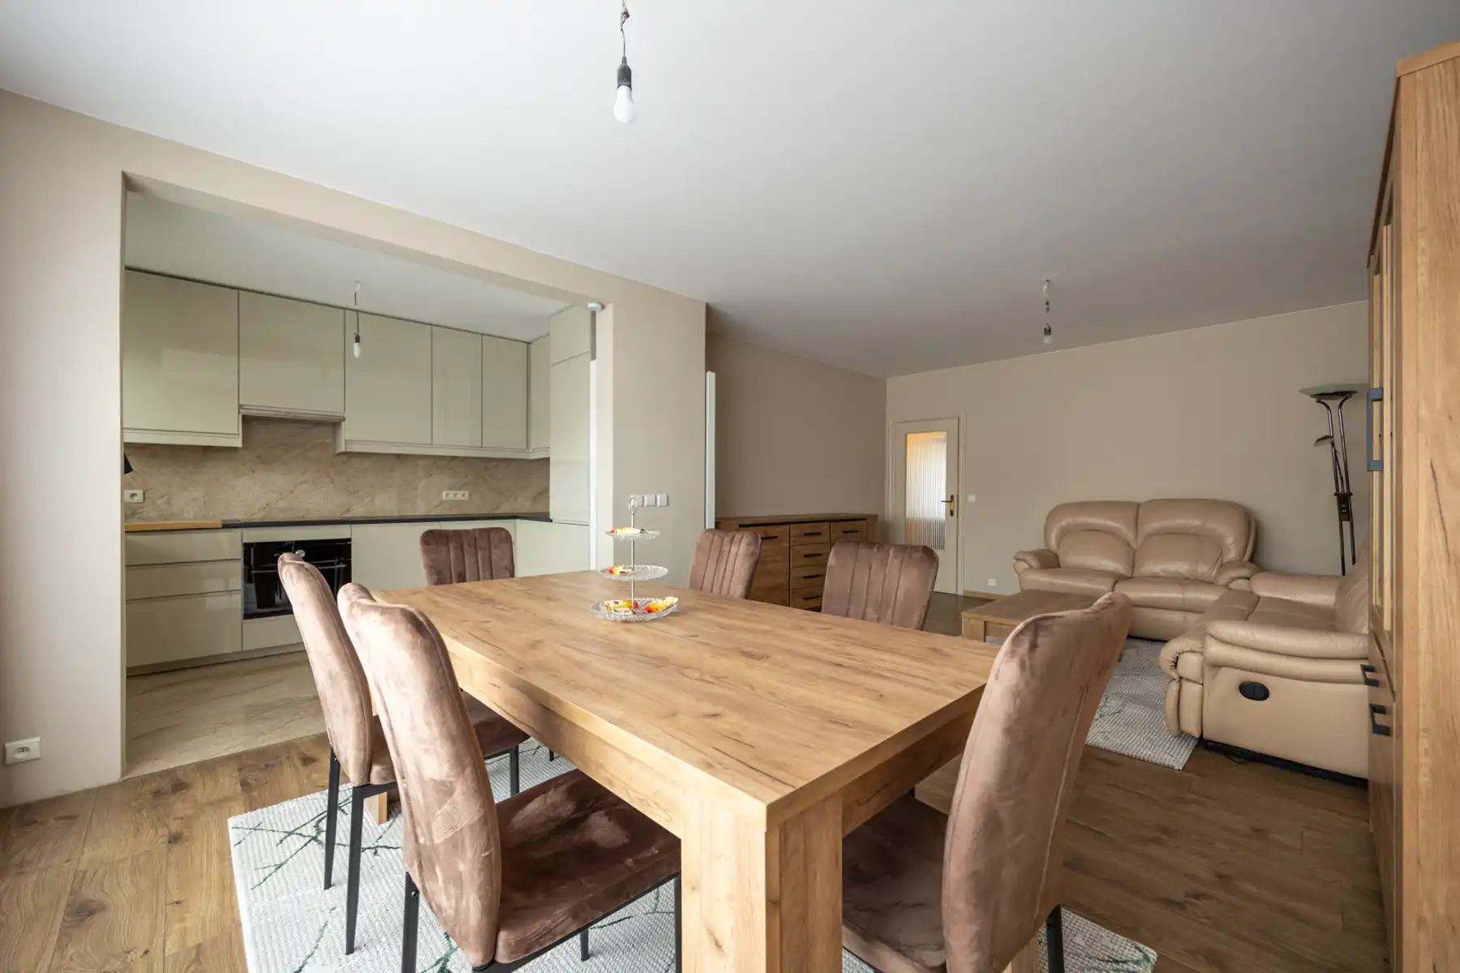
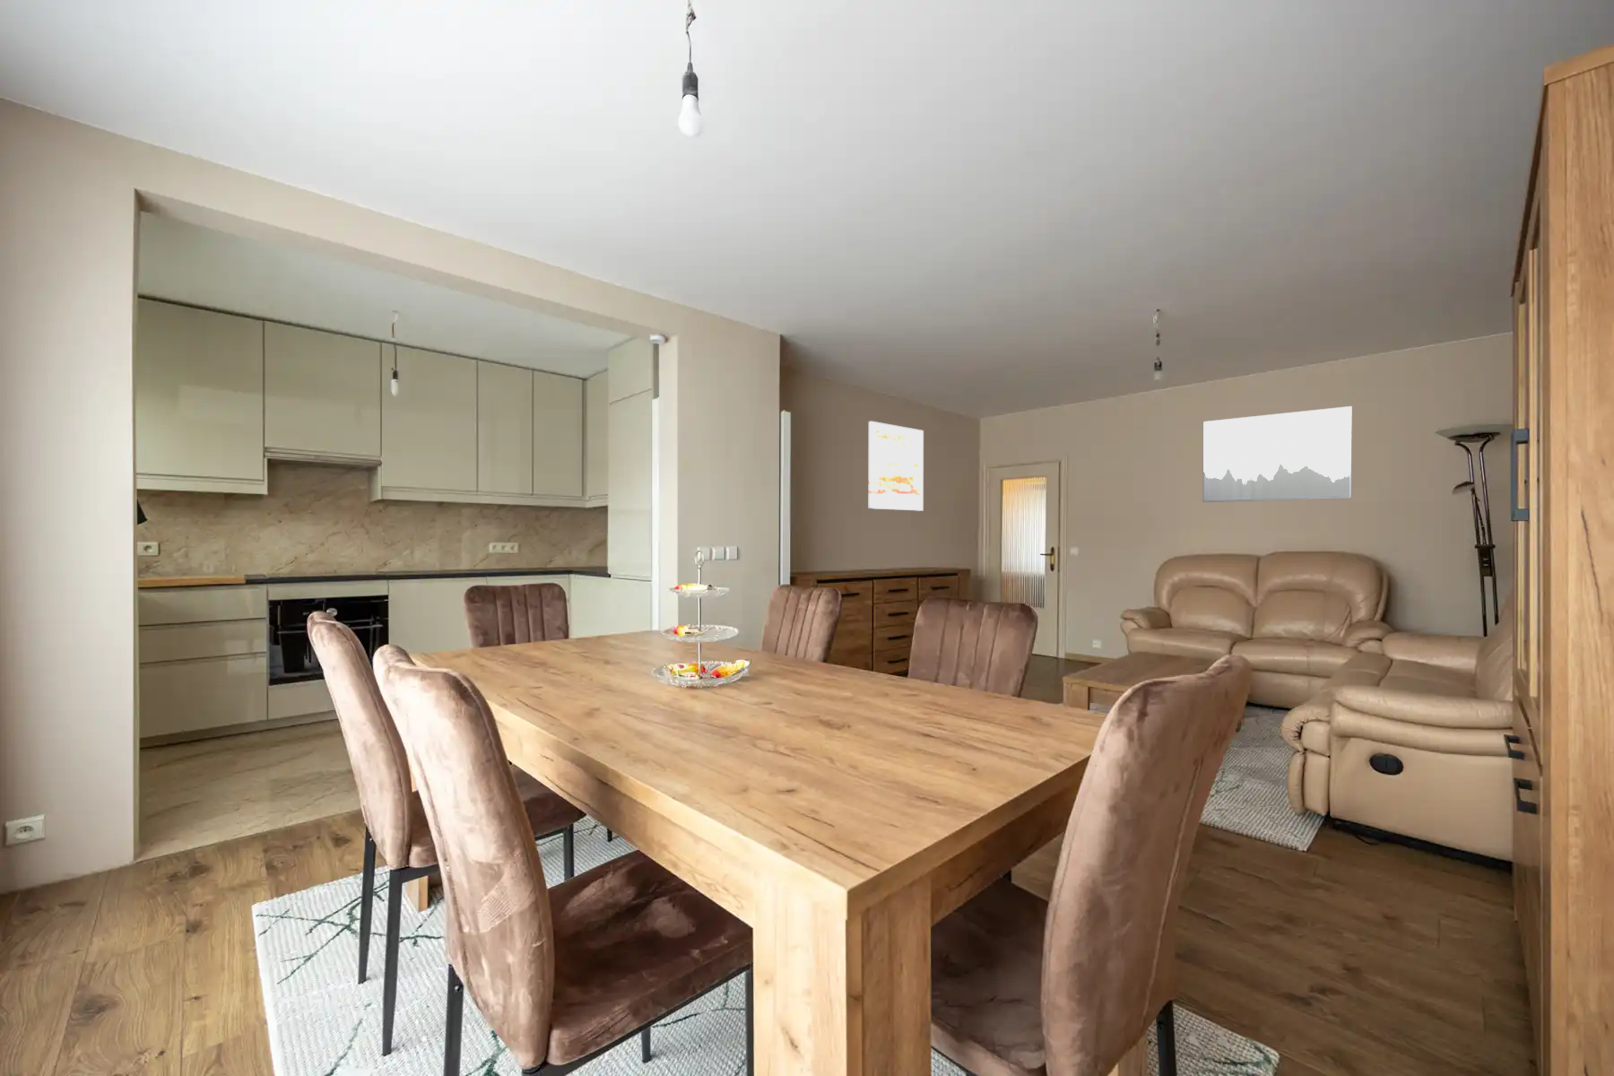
+ wall art [1202,405,1353,503]
+ wall art [868,420,925,512]
